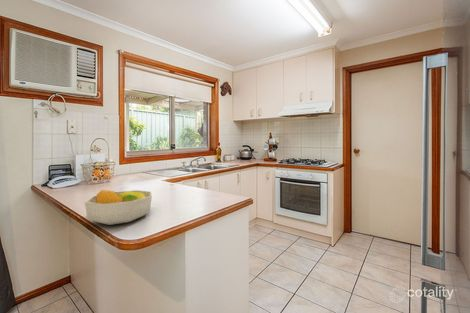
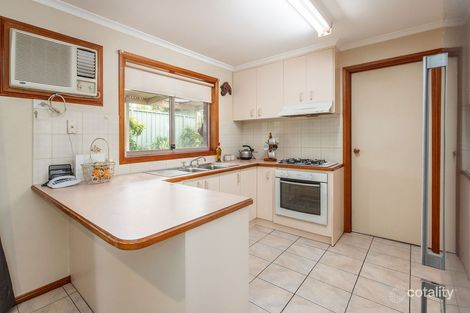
- fruit bowl [84,189,153,226]
